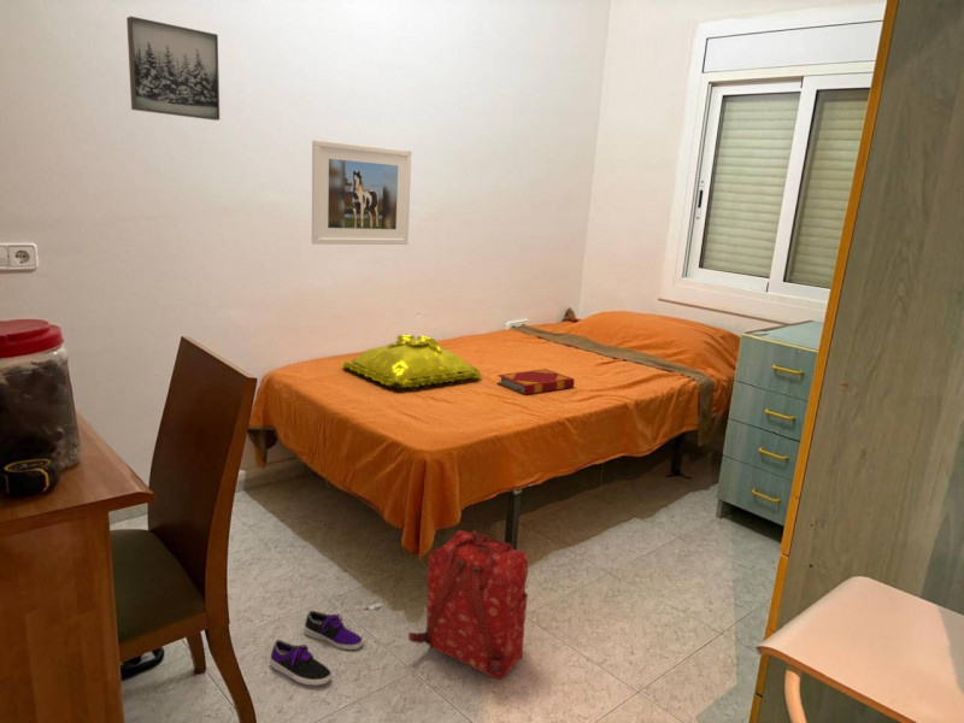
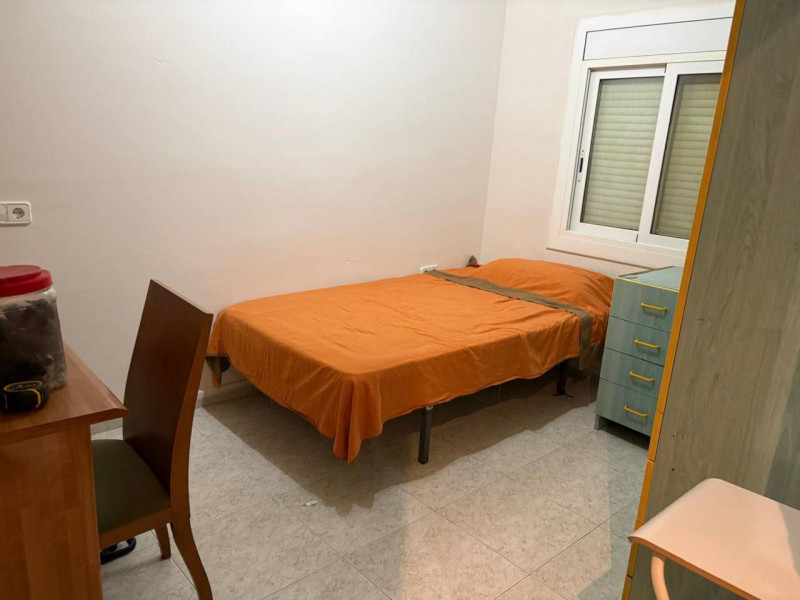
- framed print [311,139,412,246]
- shoe [269,610,364,687]
- backpack [407,529,529,681]
- cushion [341,334,483,389]
- wall art [125,16,221,122]
- hardback book [496,368,576,396]
